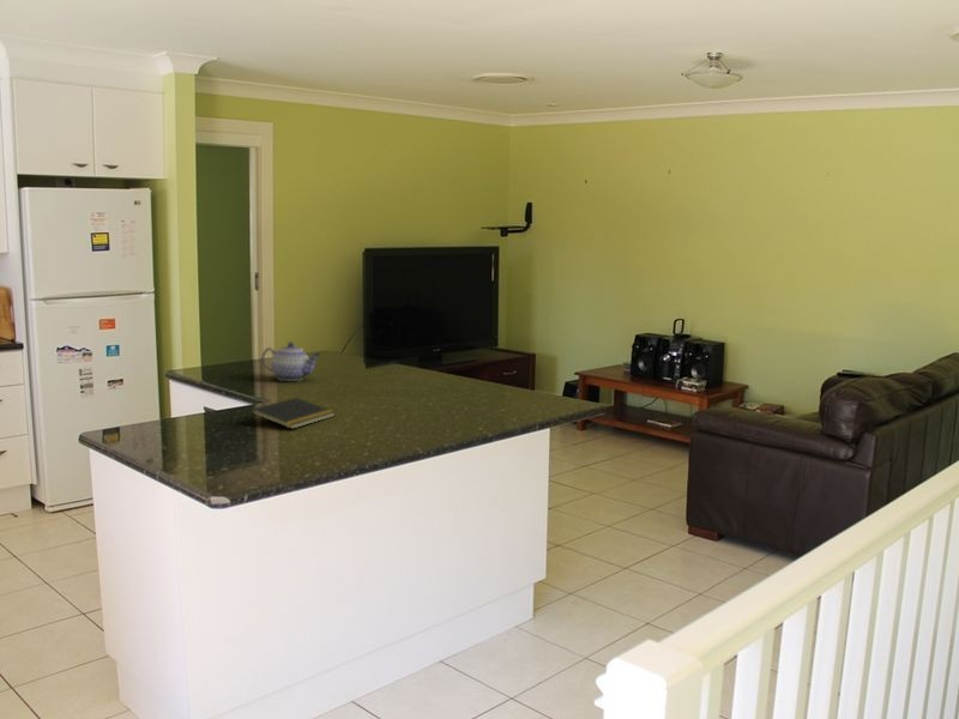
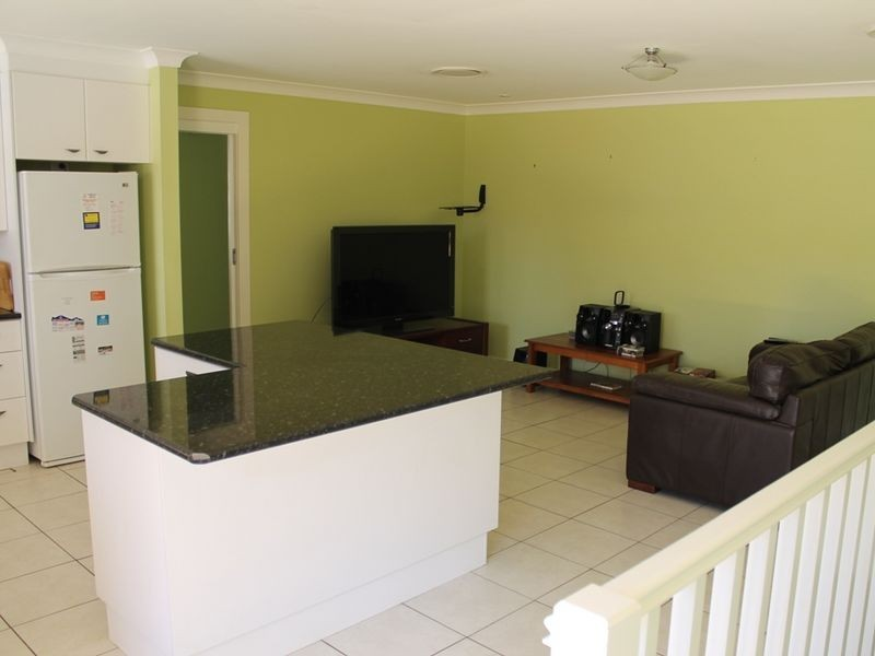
- teapot [260,342,321,382]
- notepad [249,397,337,430]
